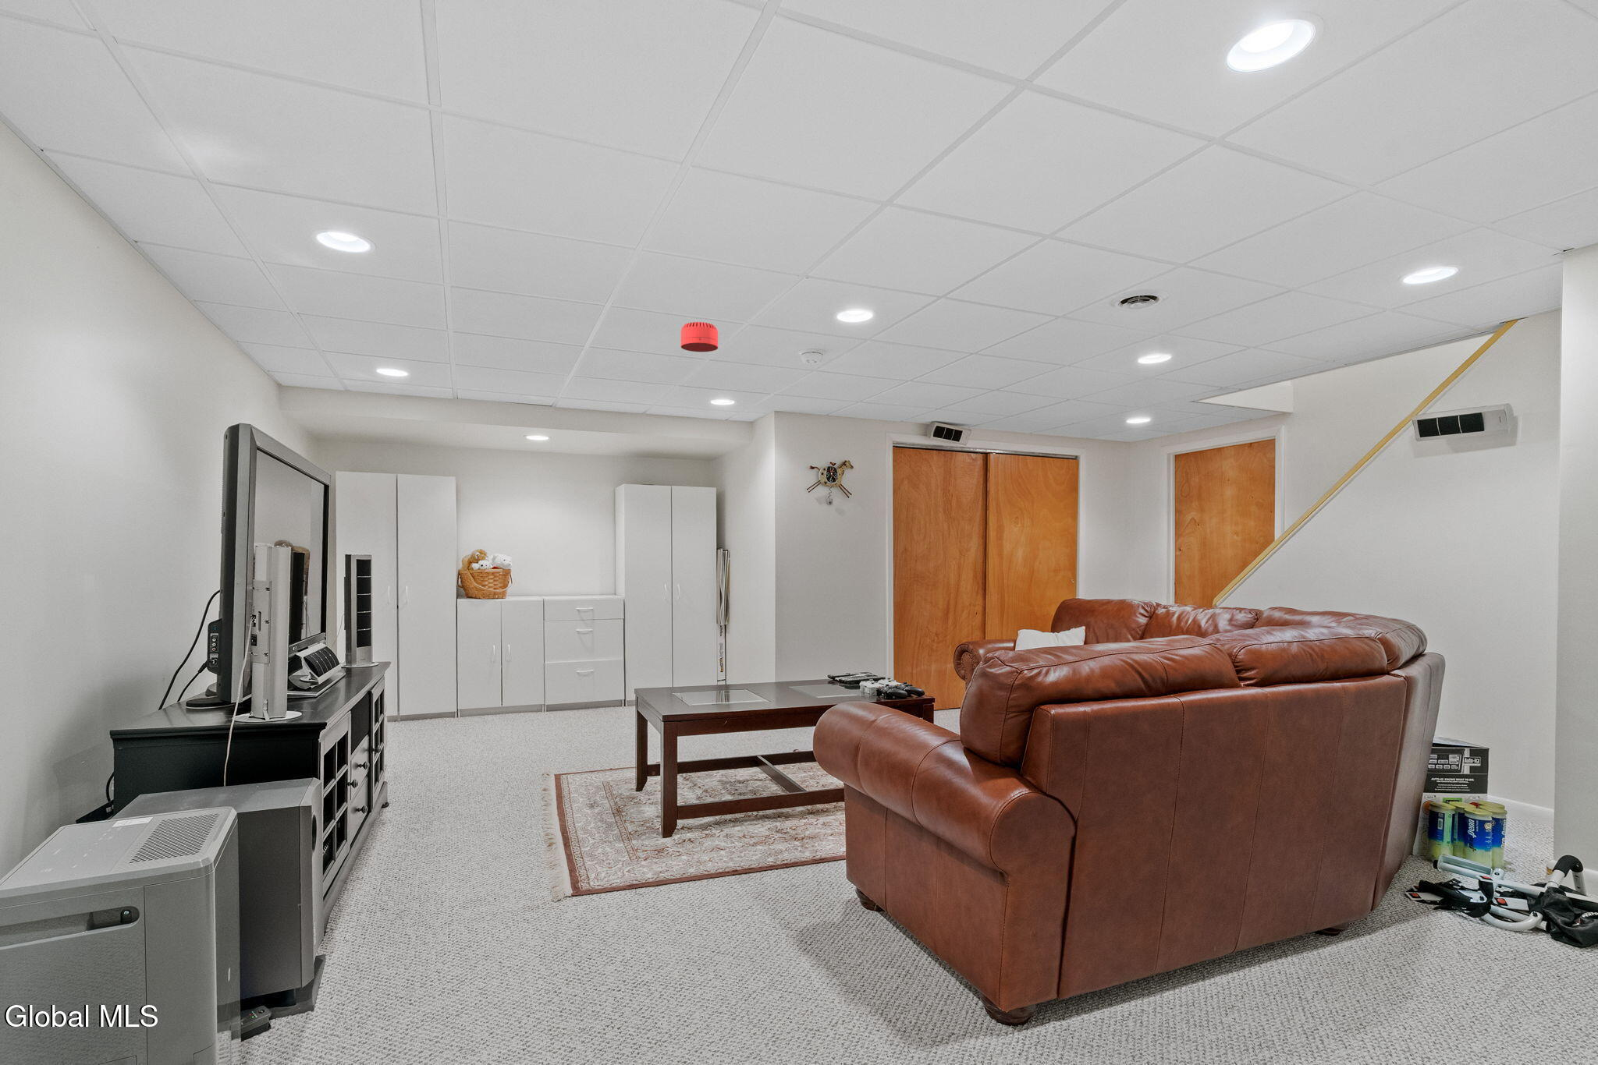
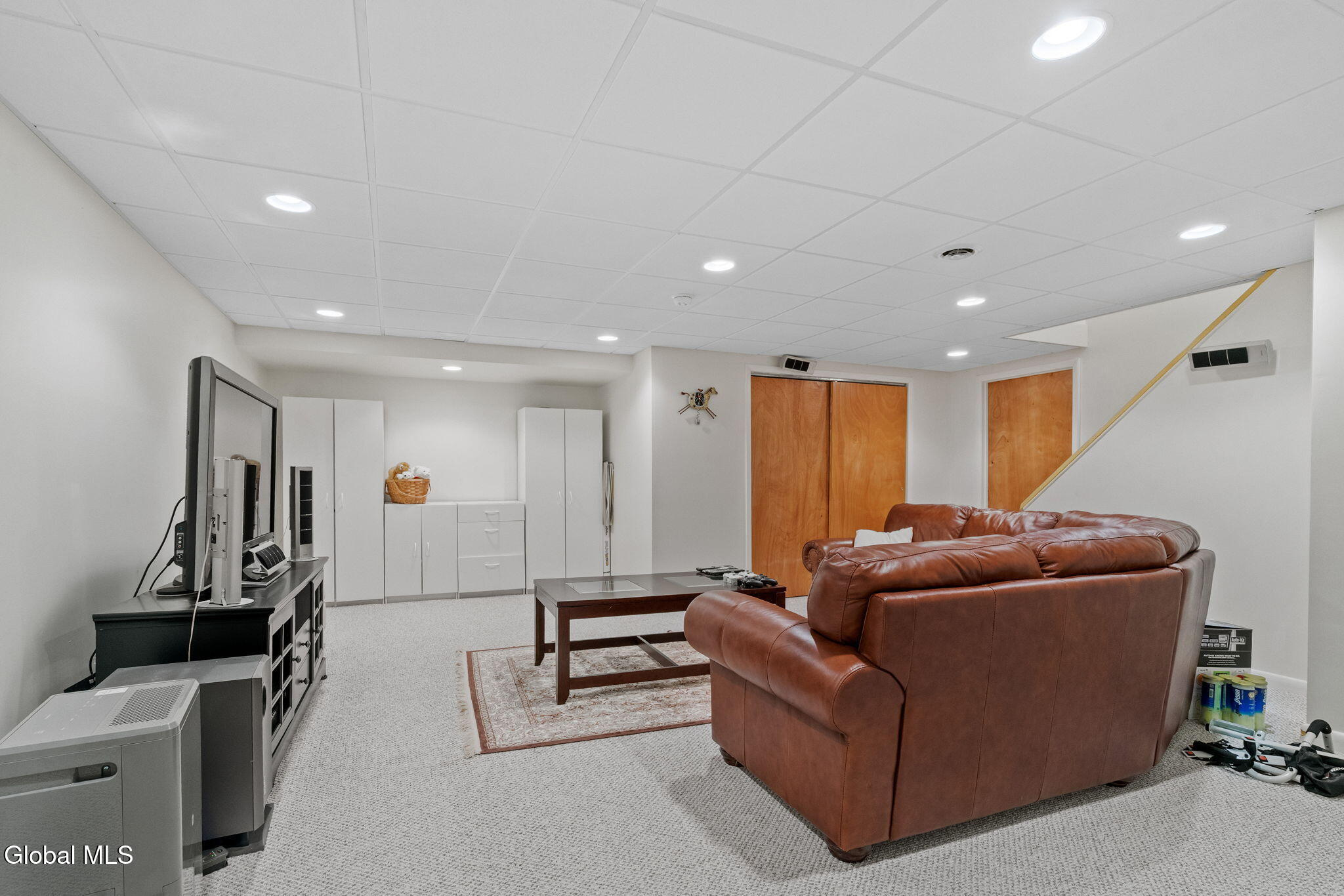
- smoke detector [680,321,718,352]
